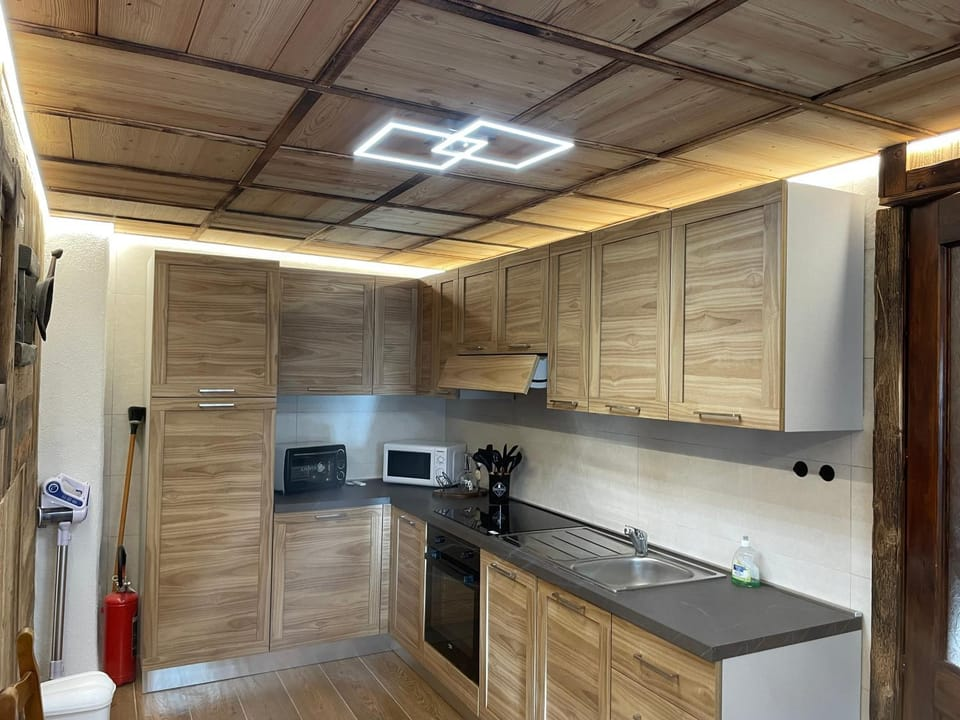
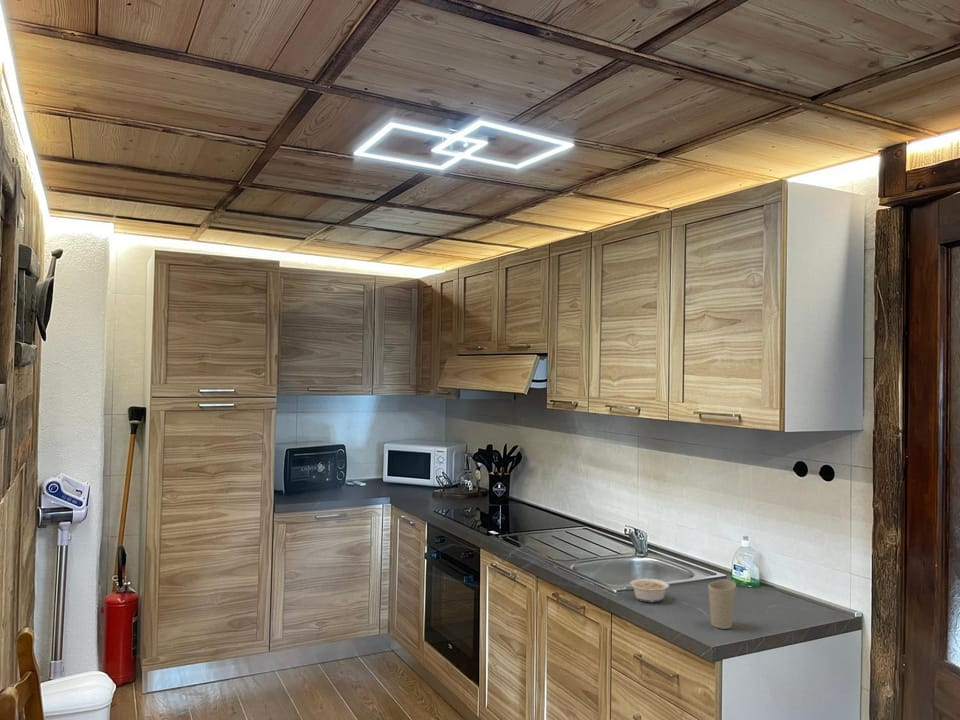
+ legume [622,577,670,603]
+ cup [707,579,737,630]
